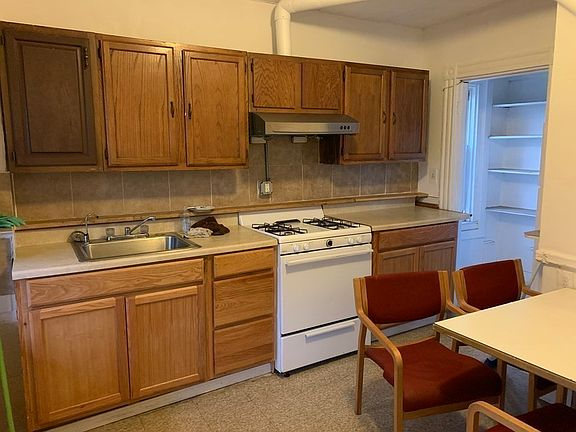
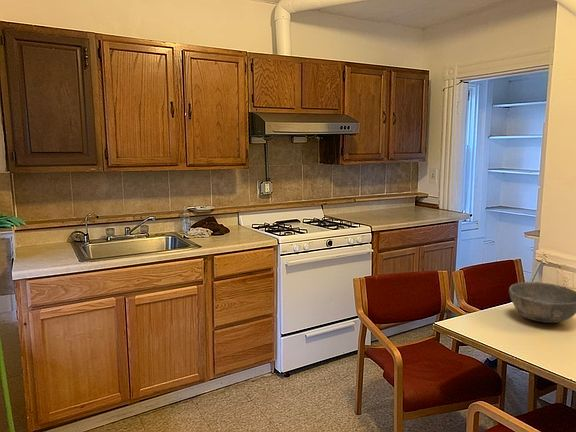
+ bowl [508,281,576,324]
